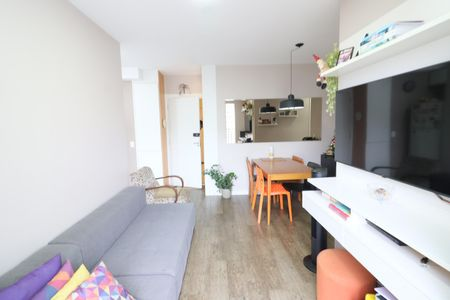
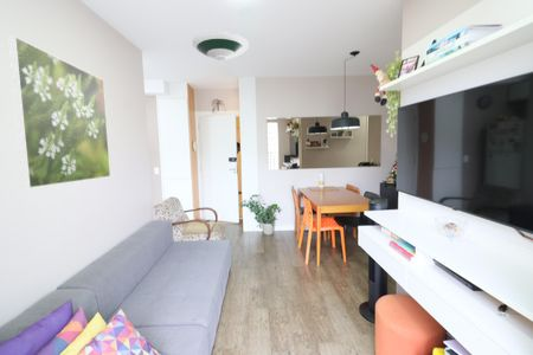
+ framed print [7,36,111,189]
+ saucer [191,31,250,62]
